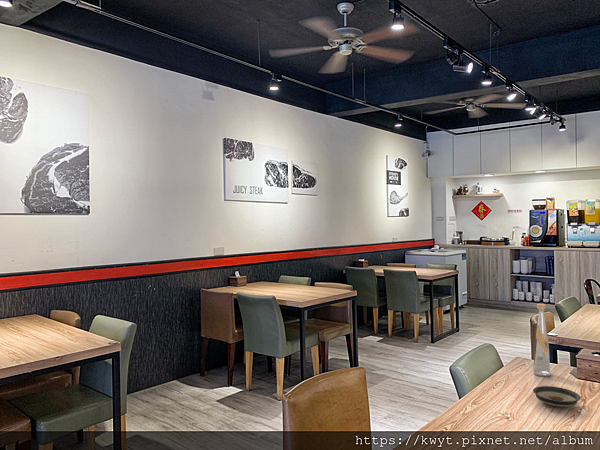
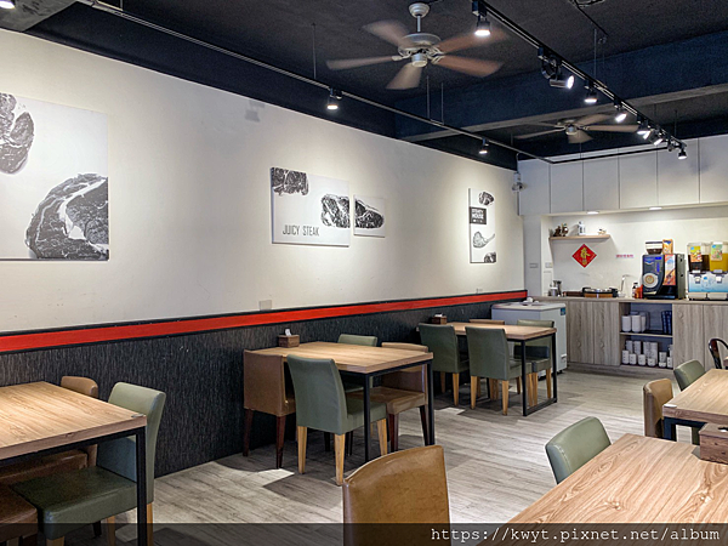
- bottle [532,303,553,377]
- saucer [532,385,582,408]
